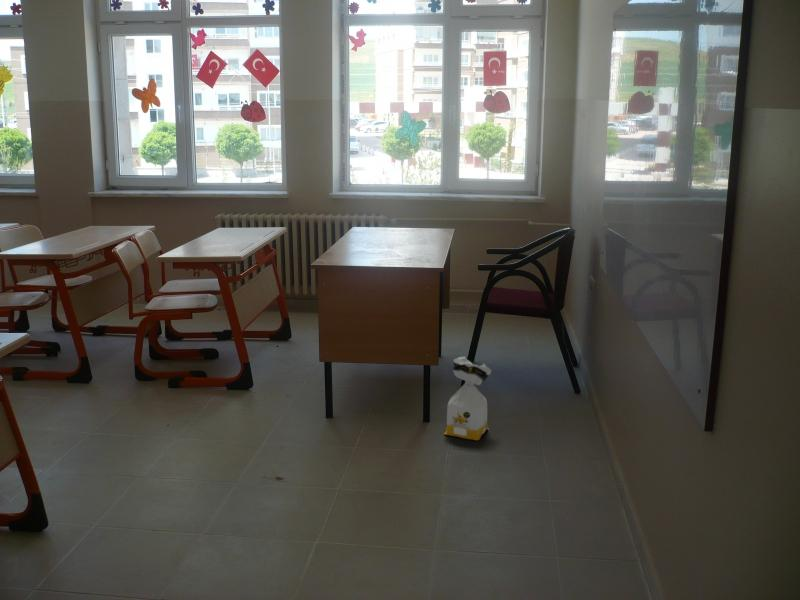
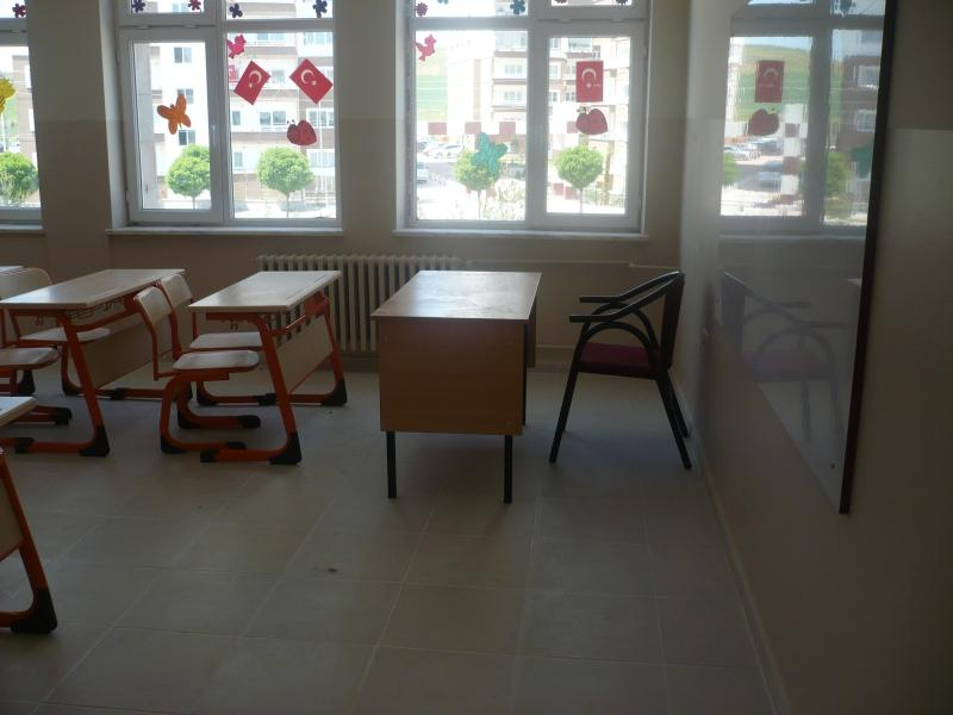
- bag [443,356,493,441]
